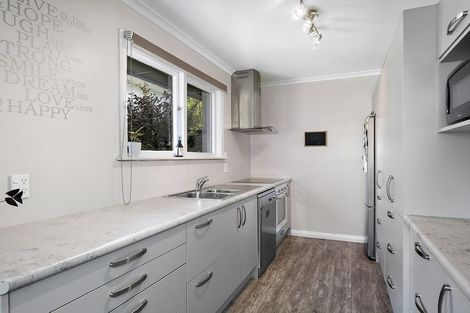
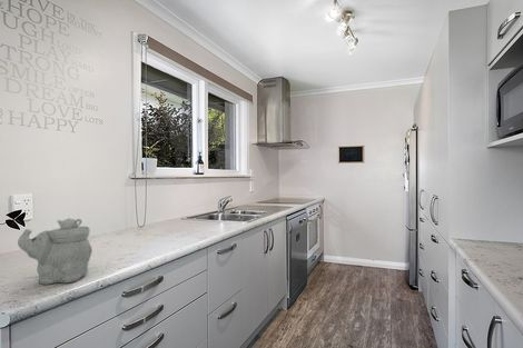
+ teapot [17,217,93,286]
